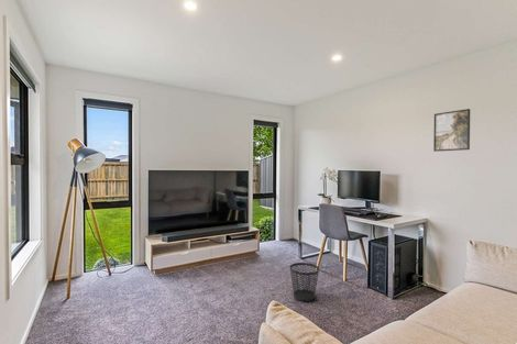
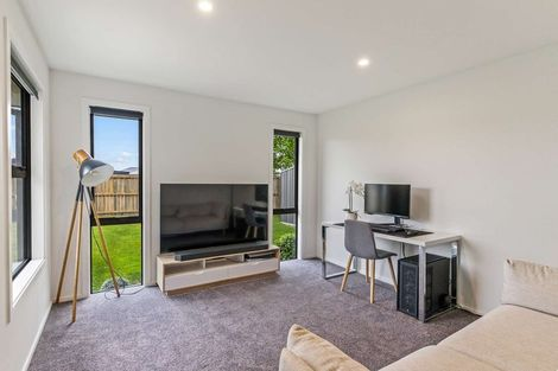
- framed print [432,108,471,153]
- wastebasket [289,262,320,302]
